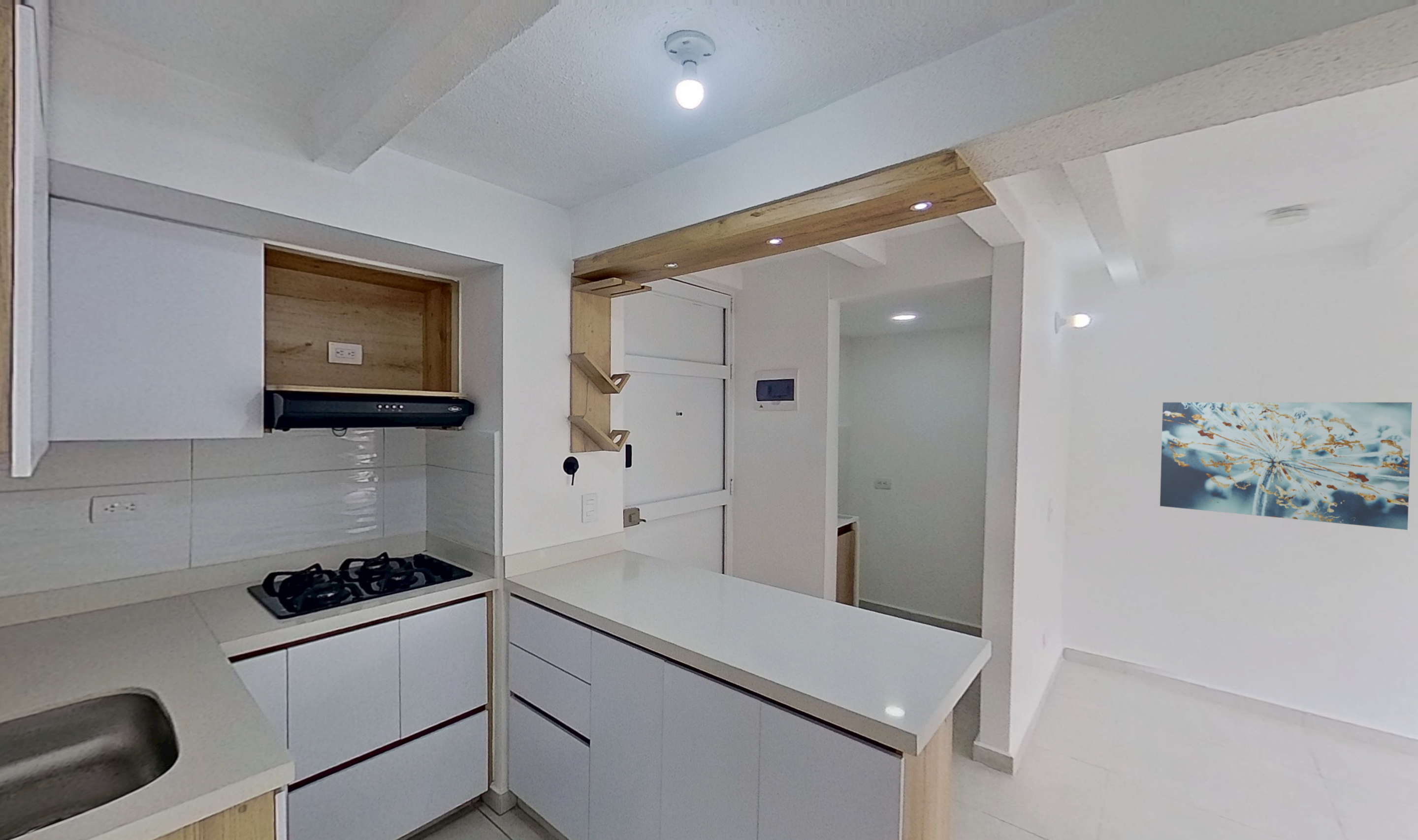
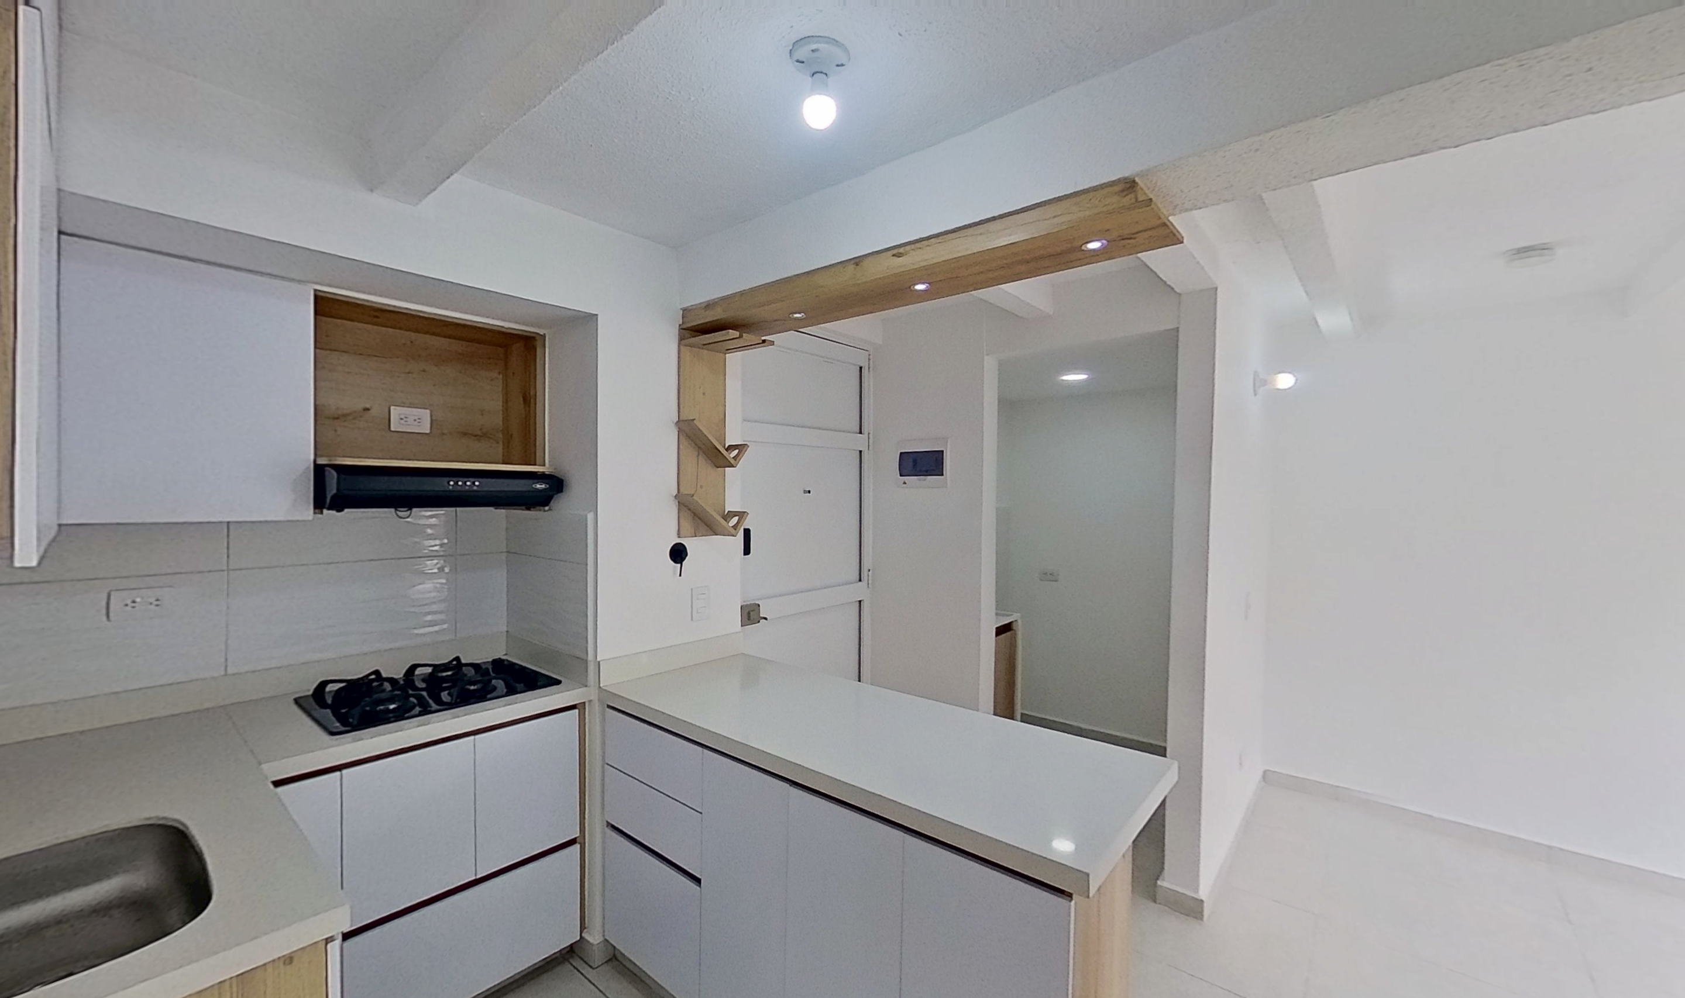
- wall art [1160,402,1413,530]
